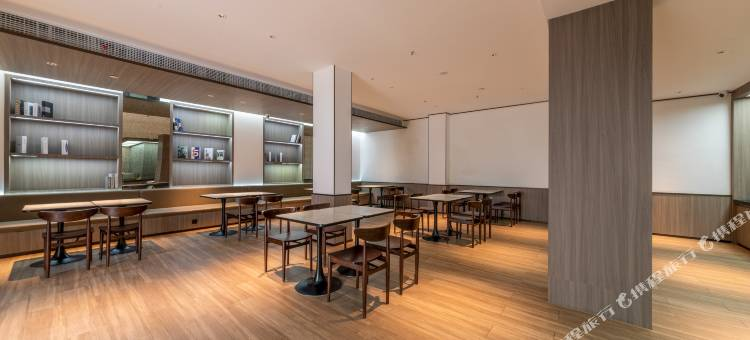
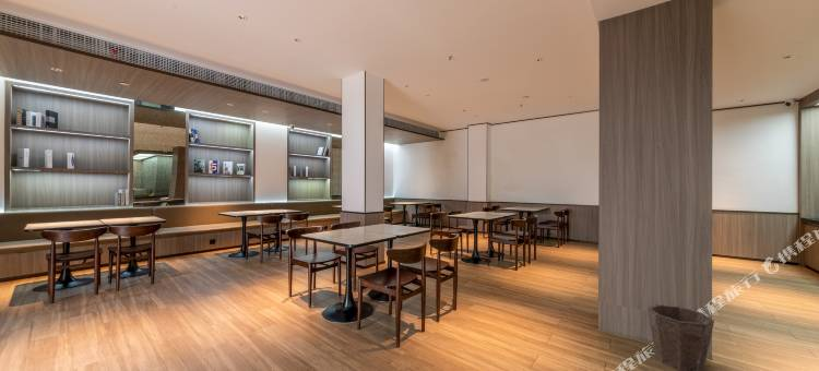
+ waste bin [646,303,715,371]
